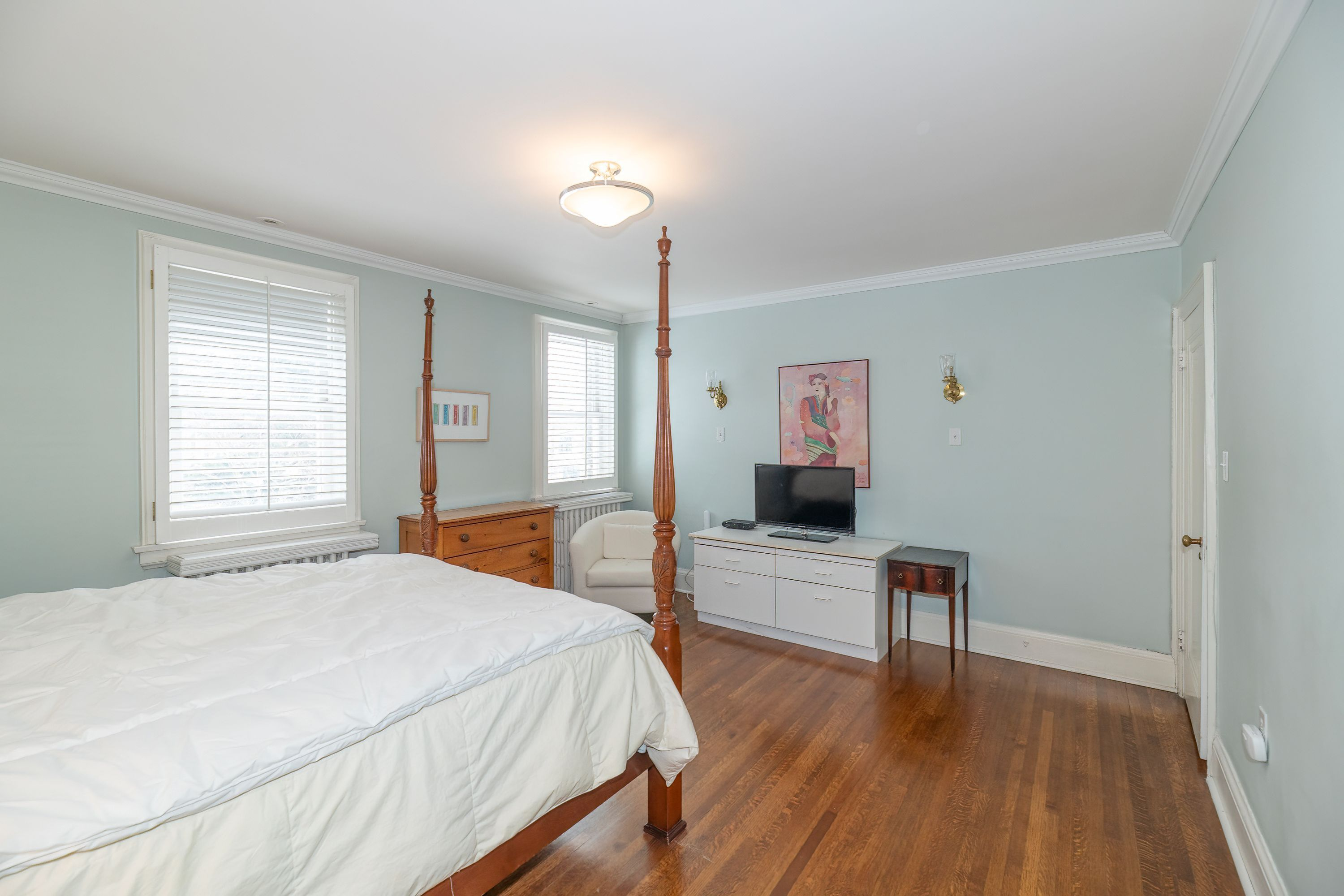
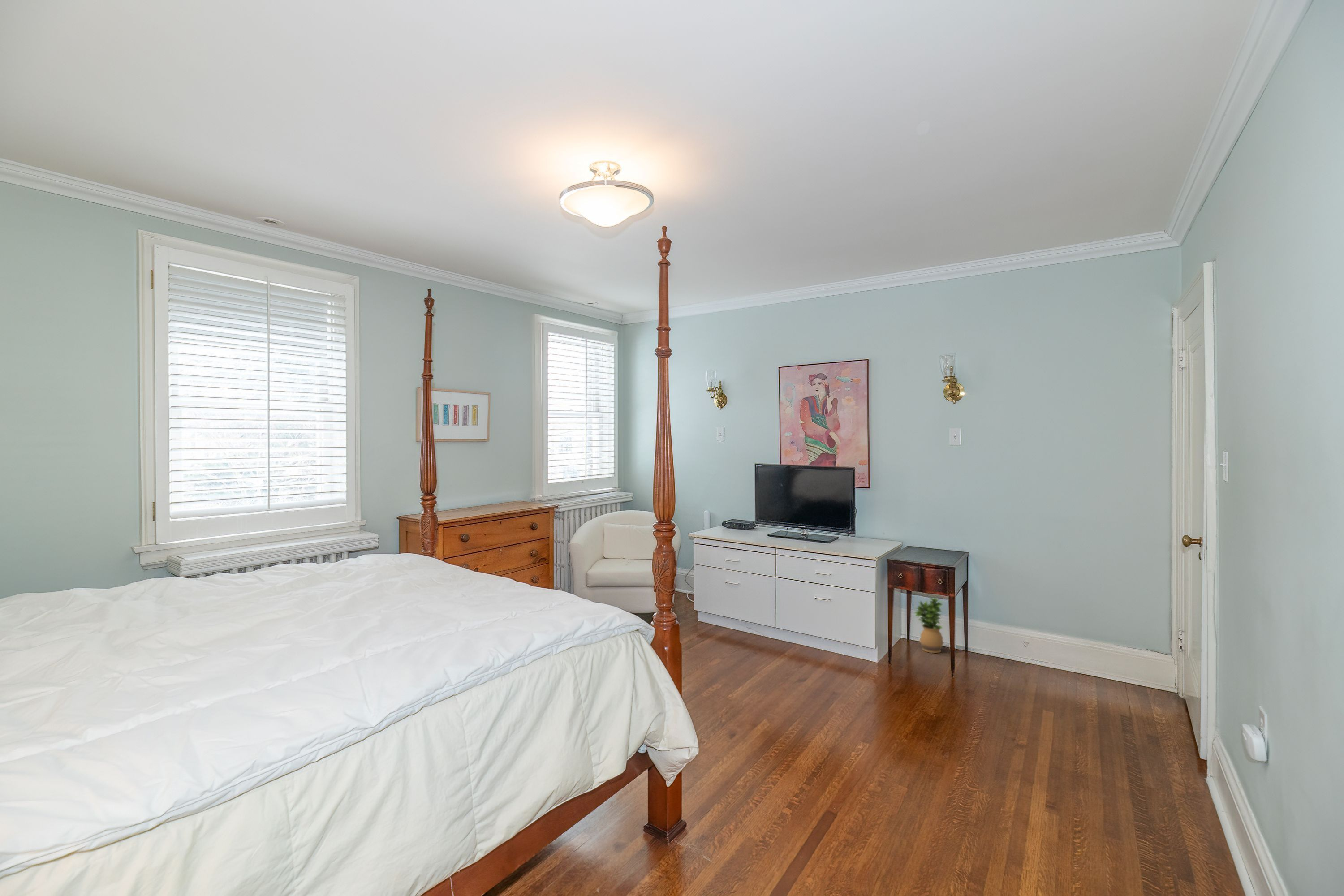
+ potted plant [913,597,944,654]
